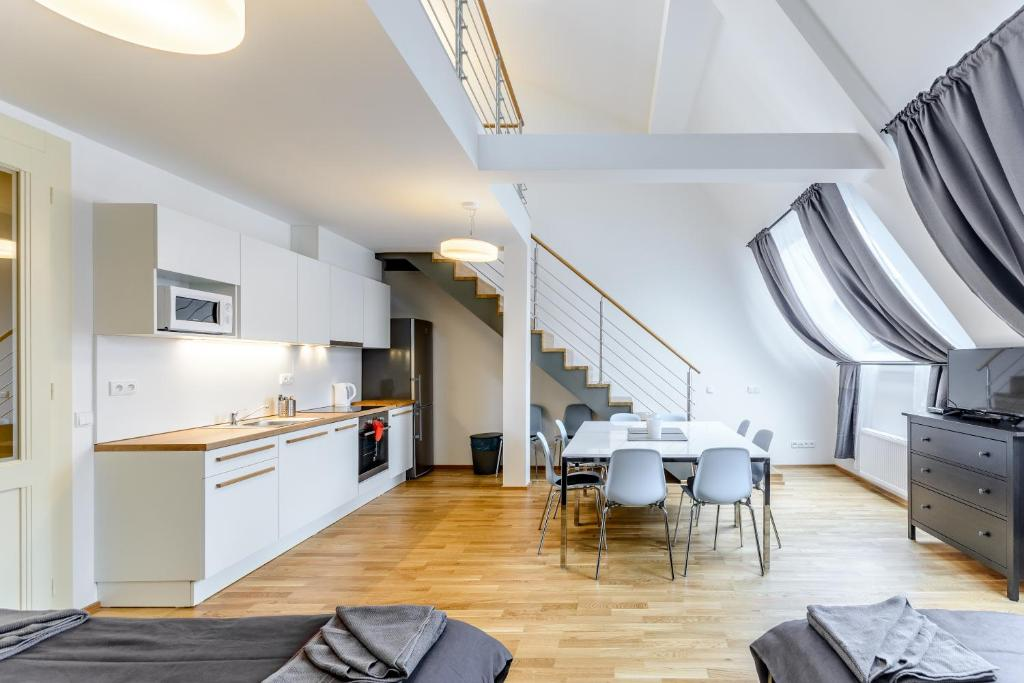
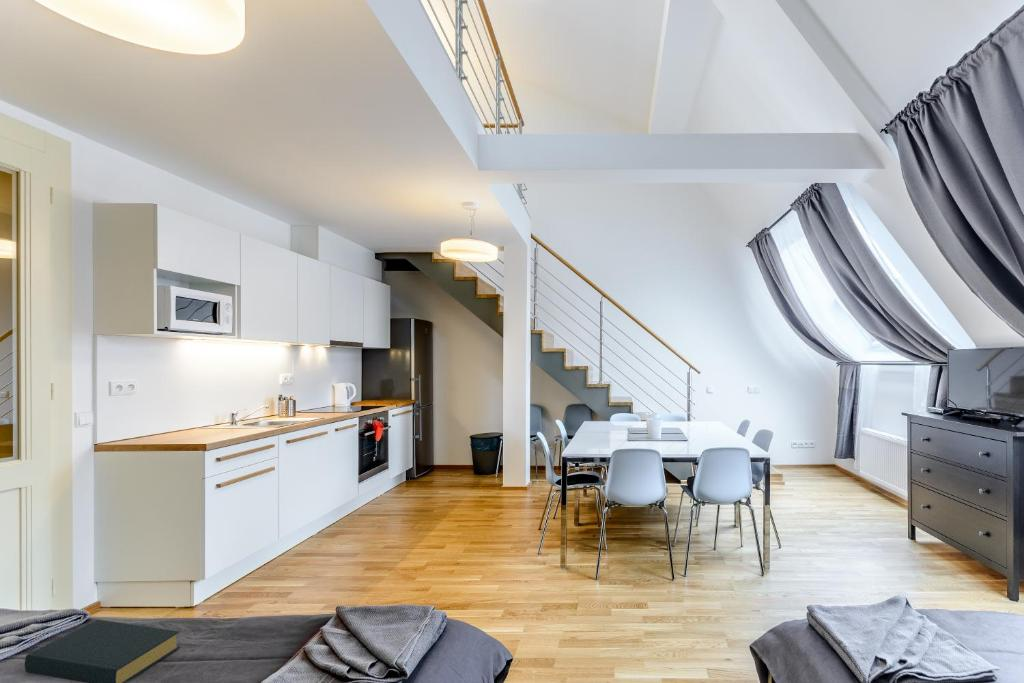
+ hardback book [24,619,181,683]
